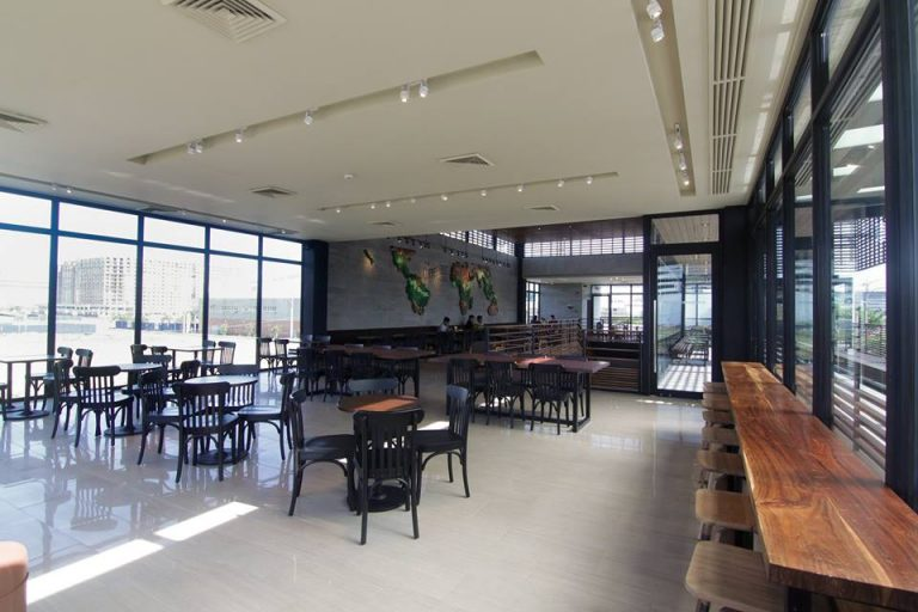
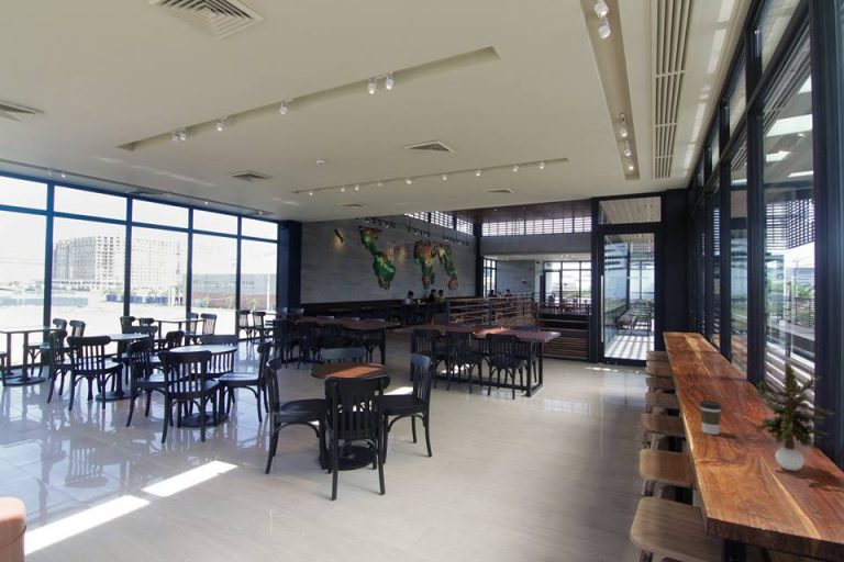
+ coffee cup [698,400,722,436]
+ potted plant [751,362,837,472]
